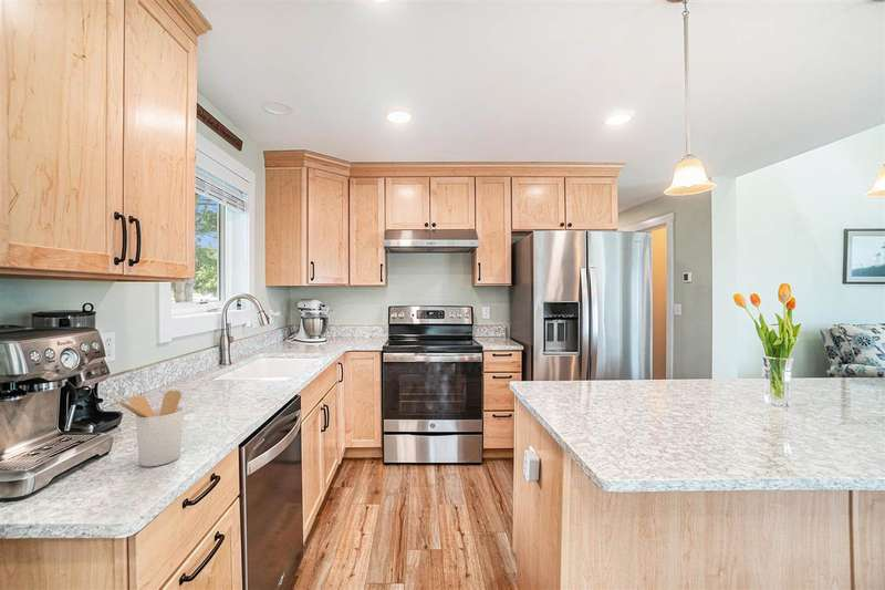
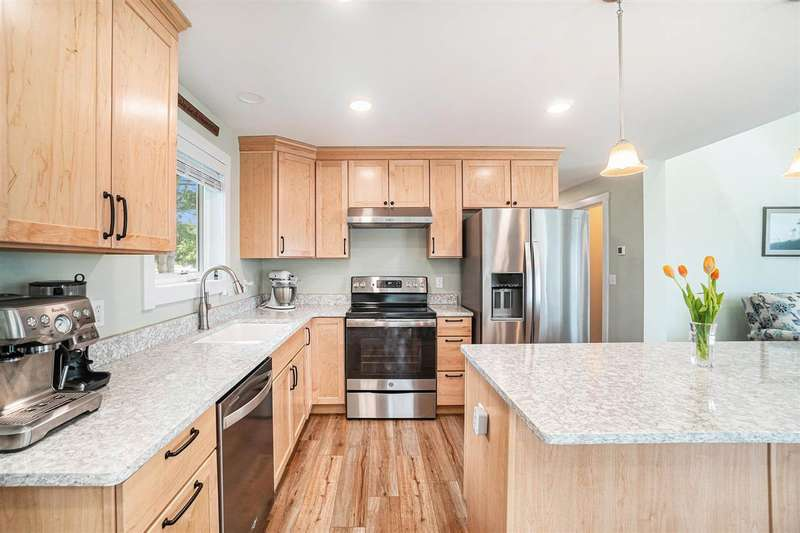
- utensil holder [113,390,185,467]
